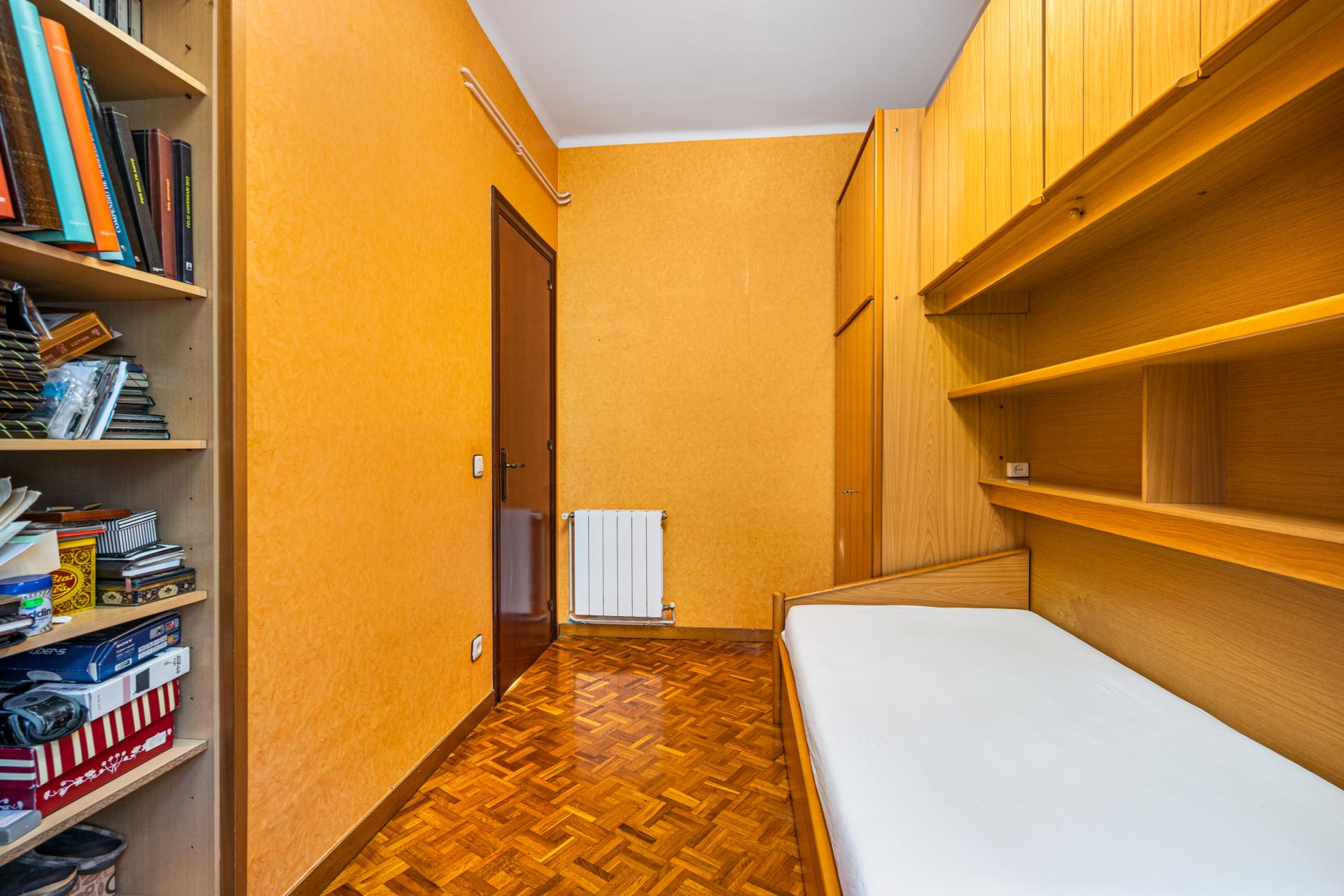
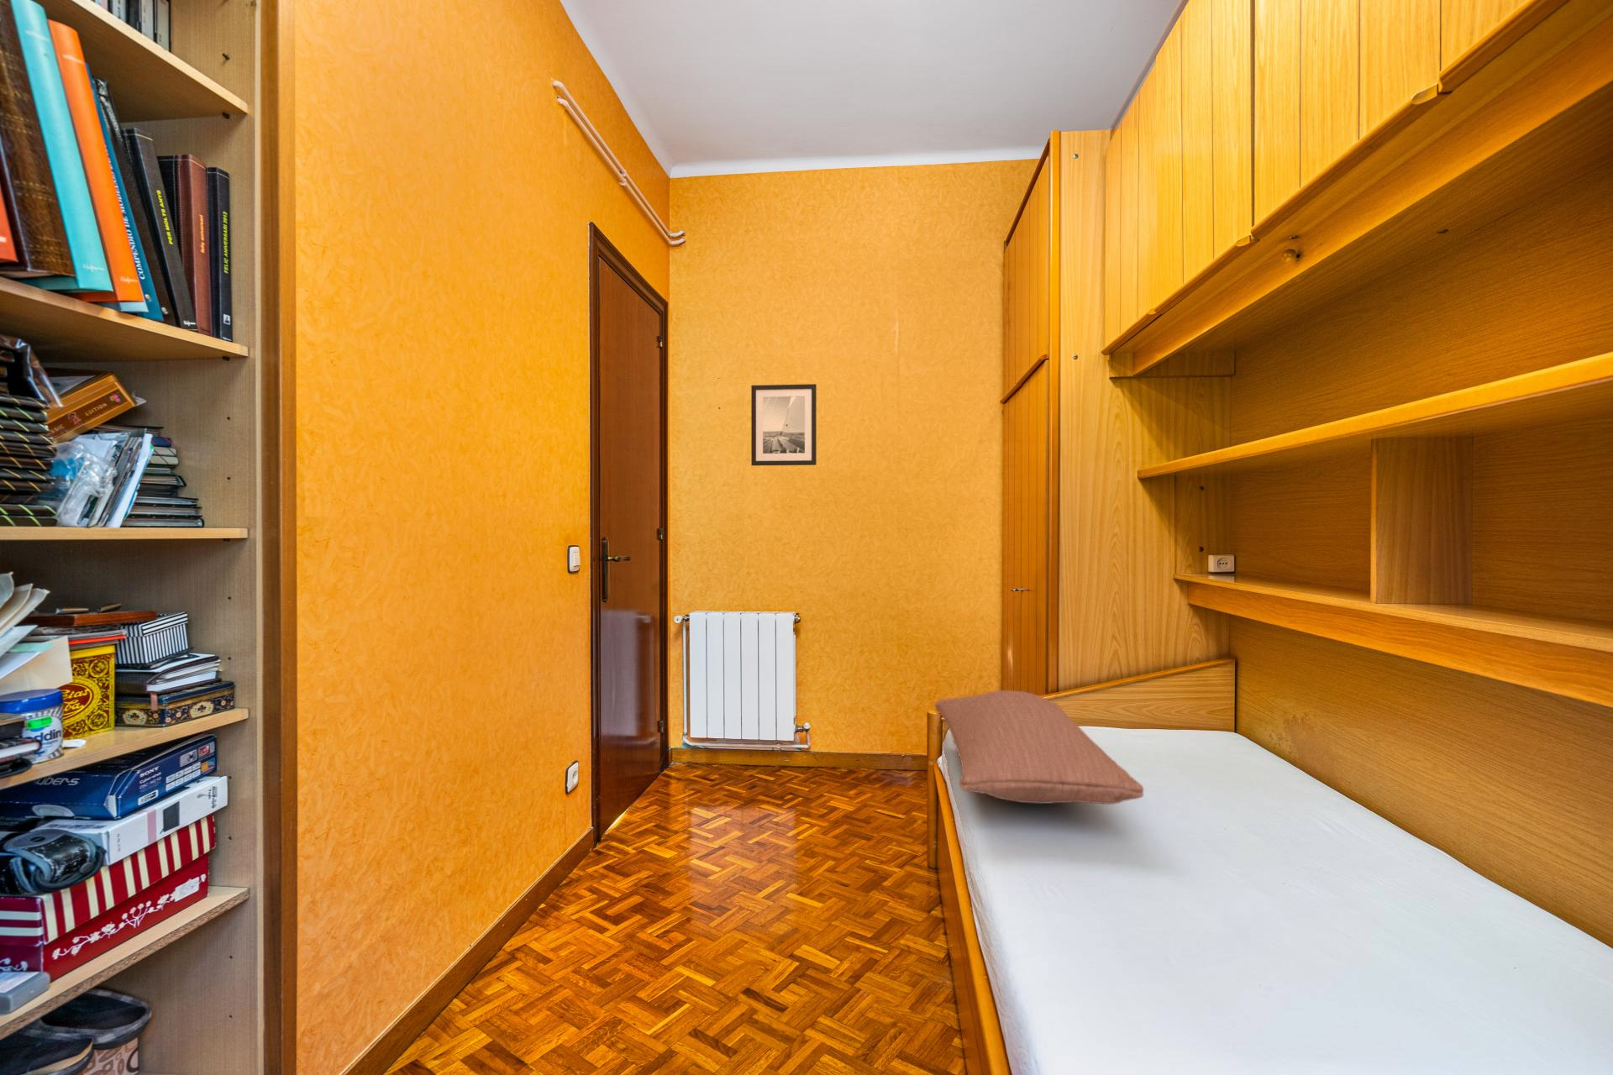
+ wall art [750,383,817,466]
+ pillow [934,690,1144,805]
